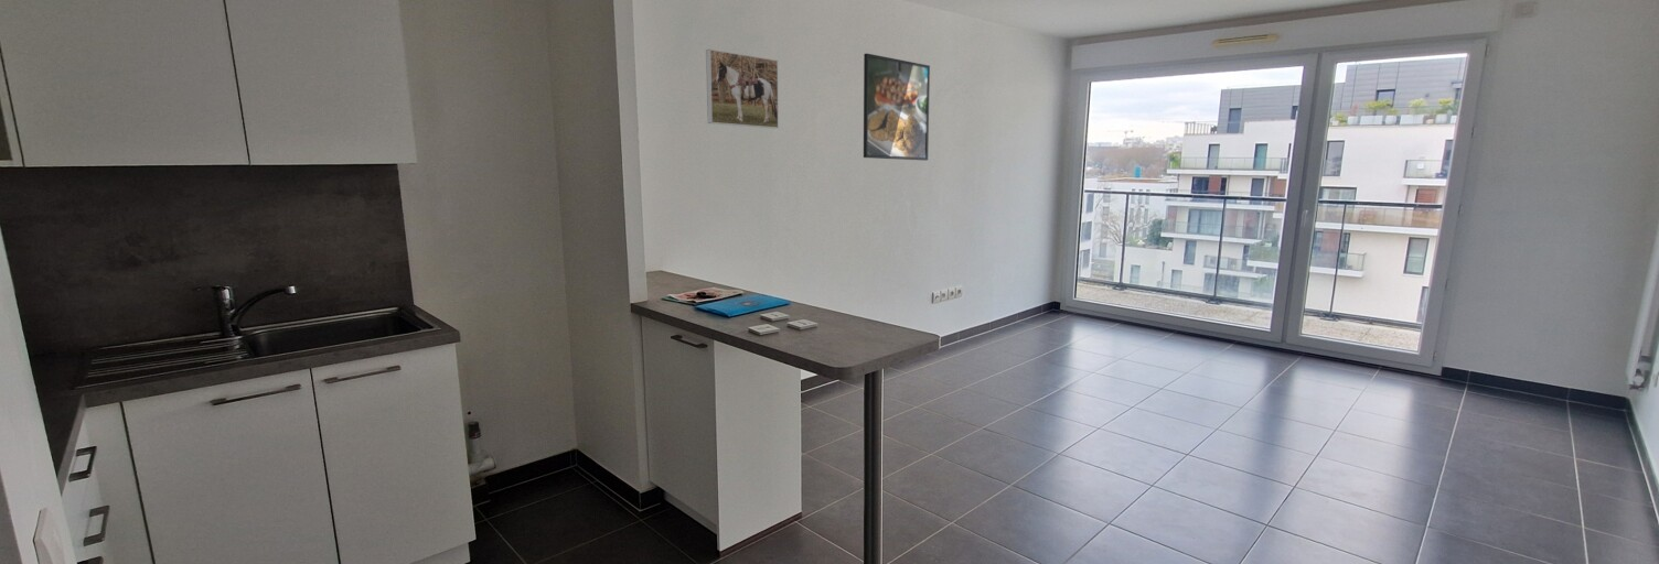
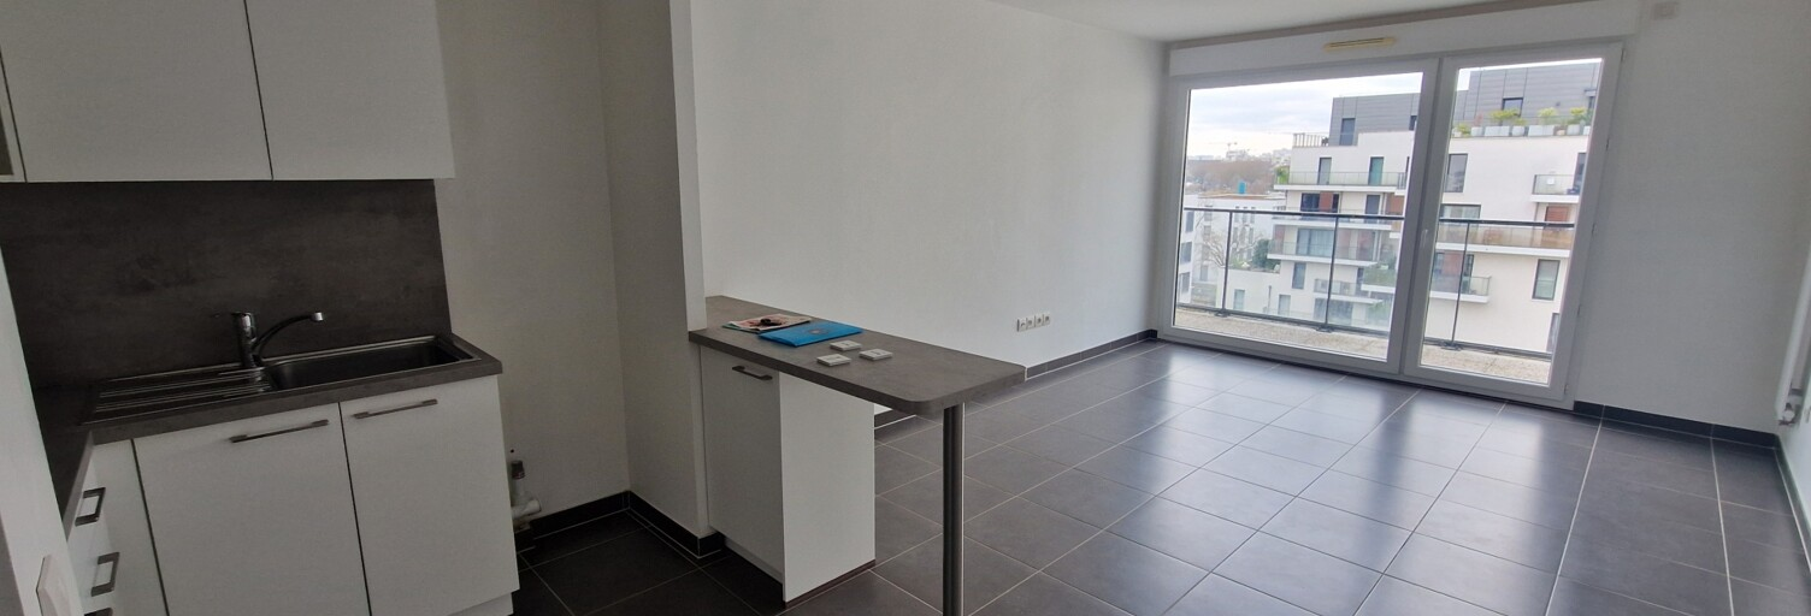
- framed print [863,53,931,162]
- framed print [705,48,780,130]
